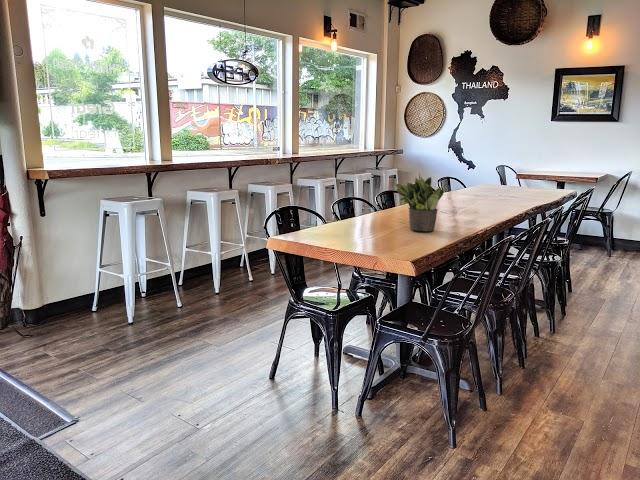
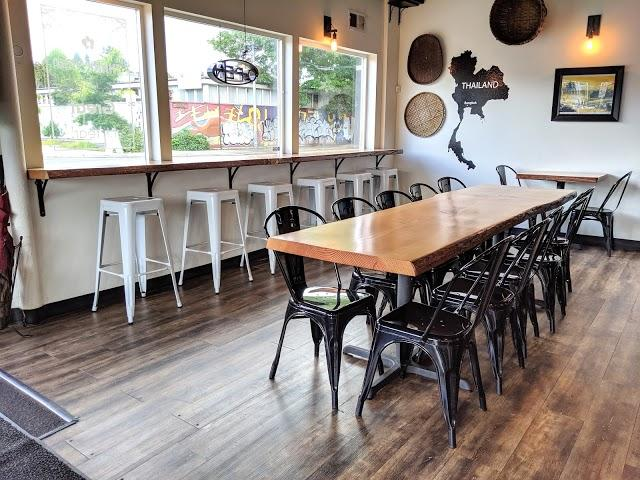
- potted plant [394,171,448,232]
